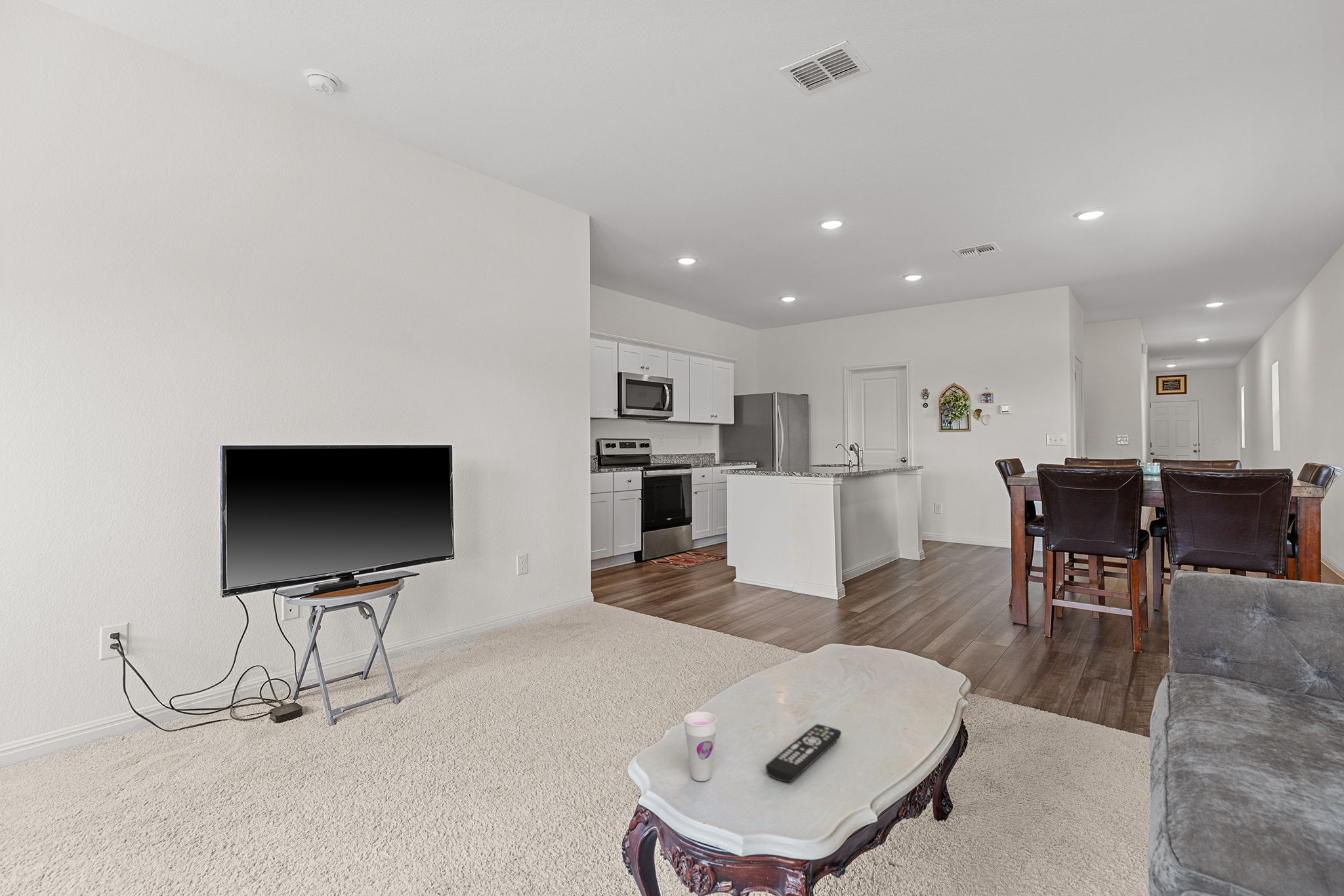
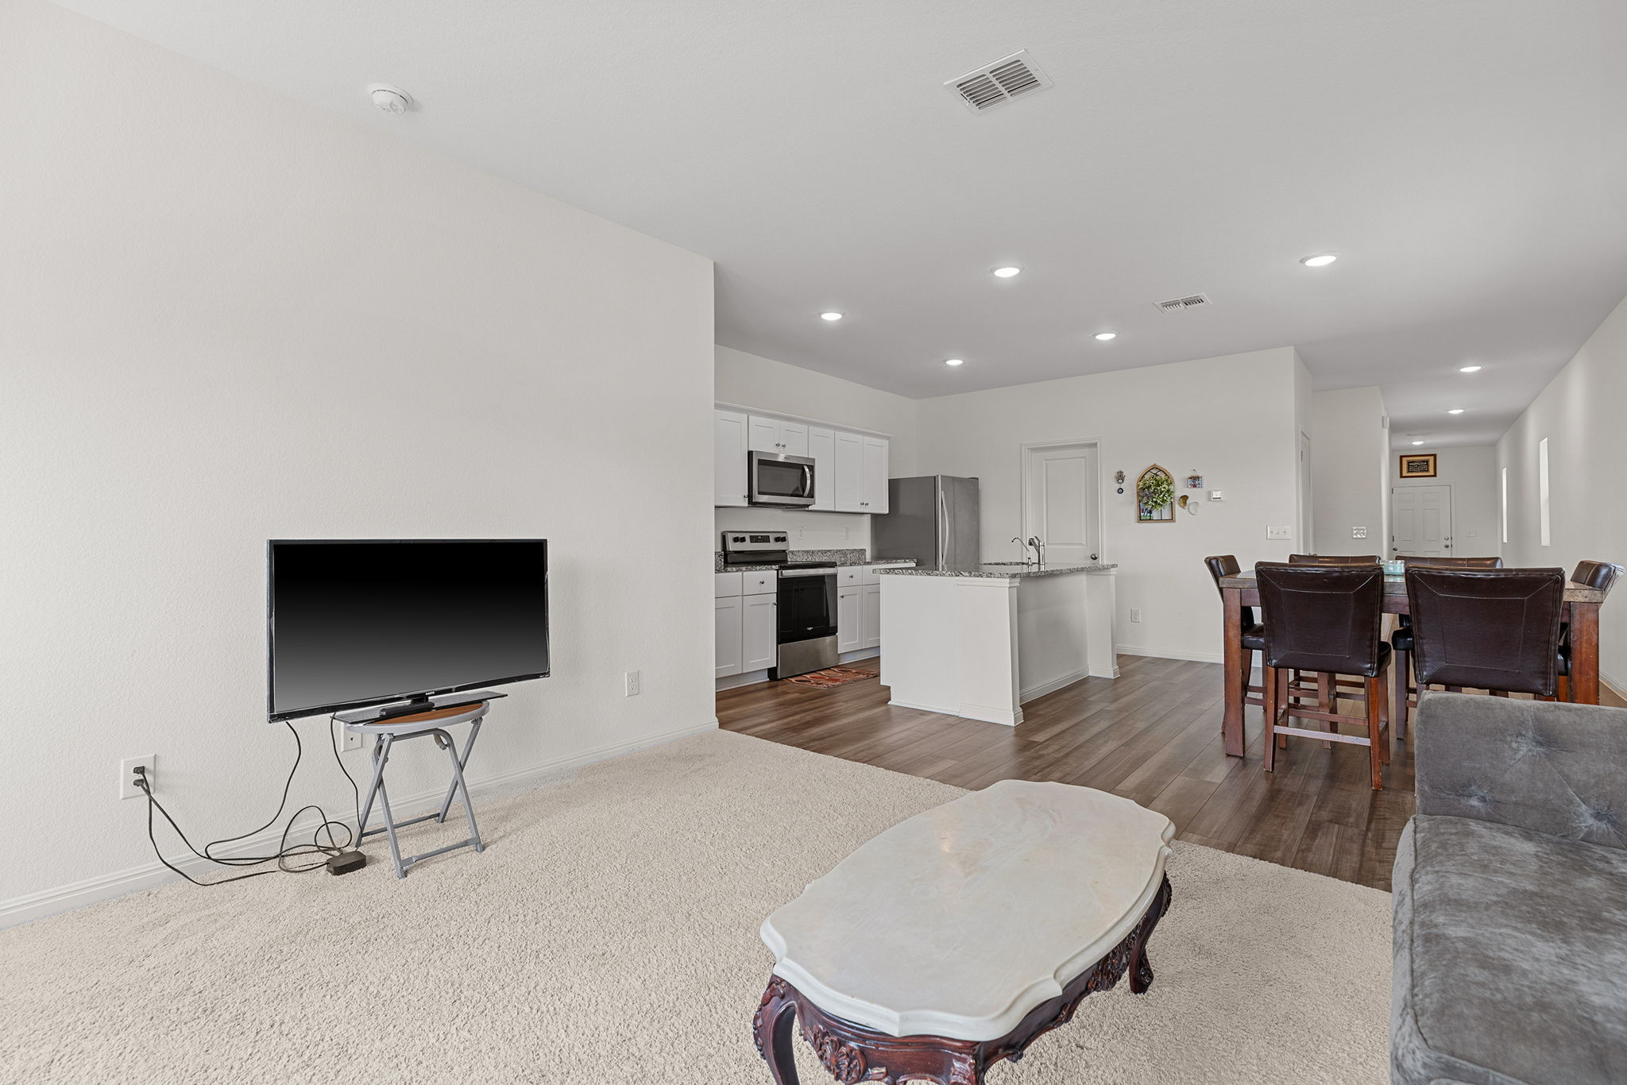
- cup [683,711,717,782]
- remote control [765,723,842,783]
